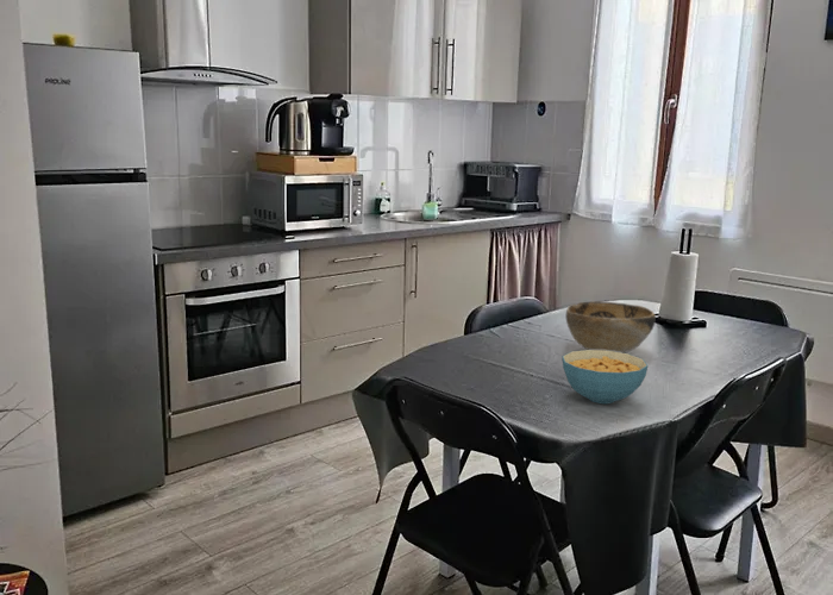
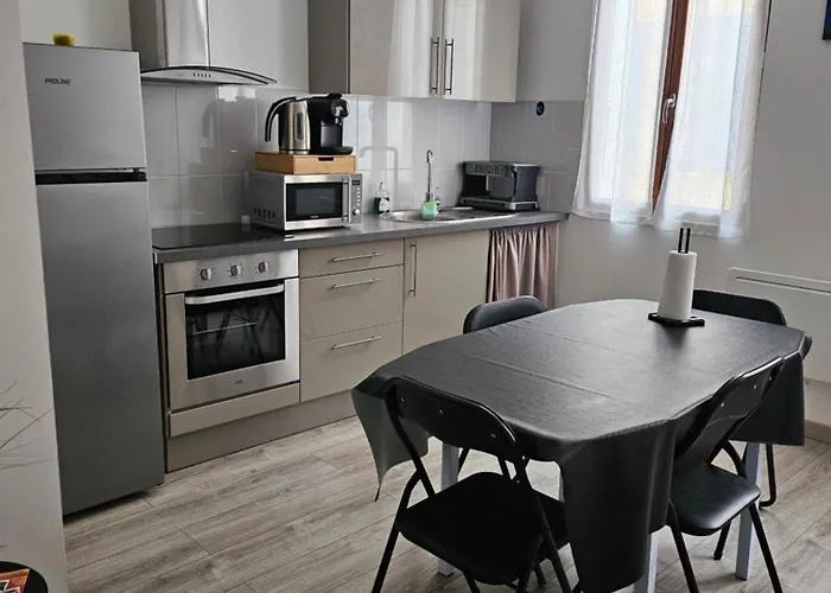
- decorative bowl [564,300,657,353]
- cereal bowl [560,349,649,405]
